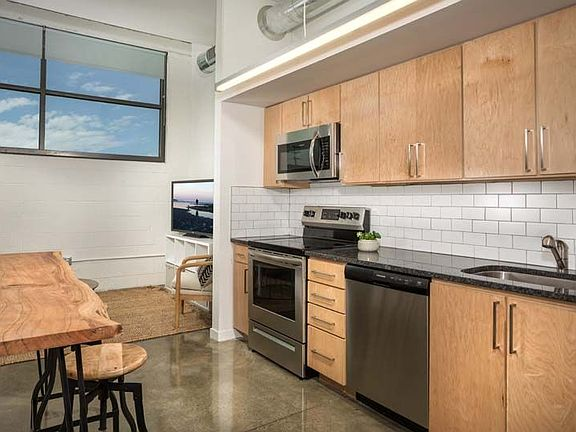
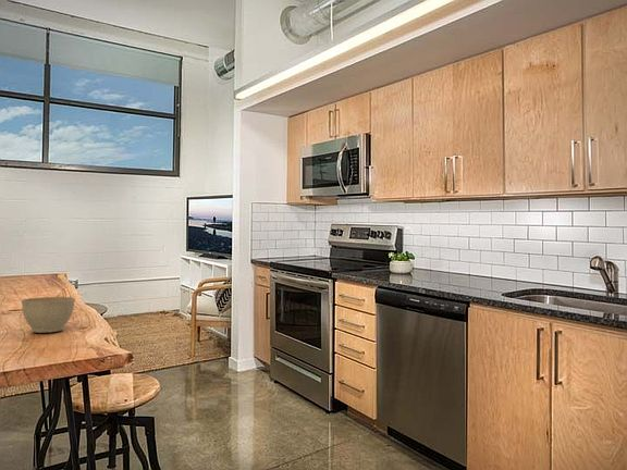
+ planter bowl [21,296,76,334]
